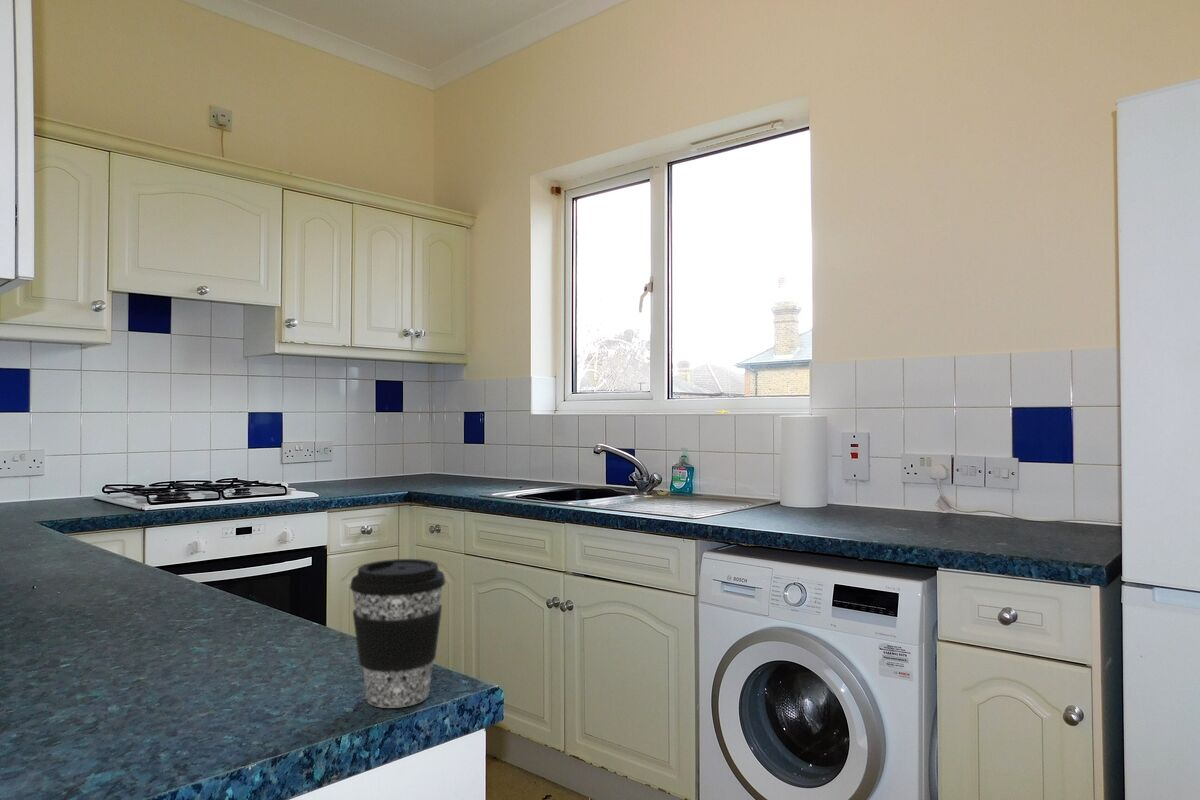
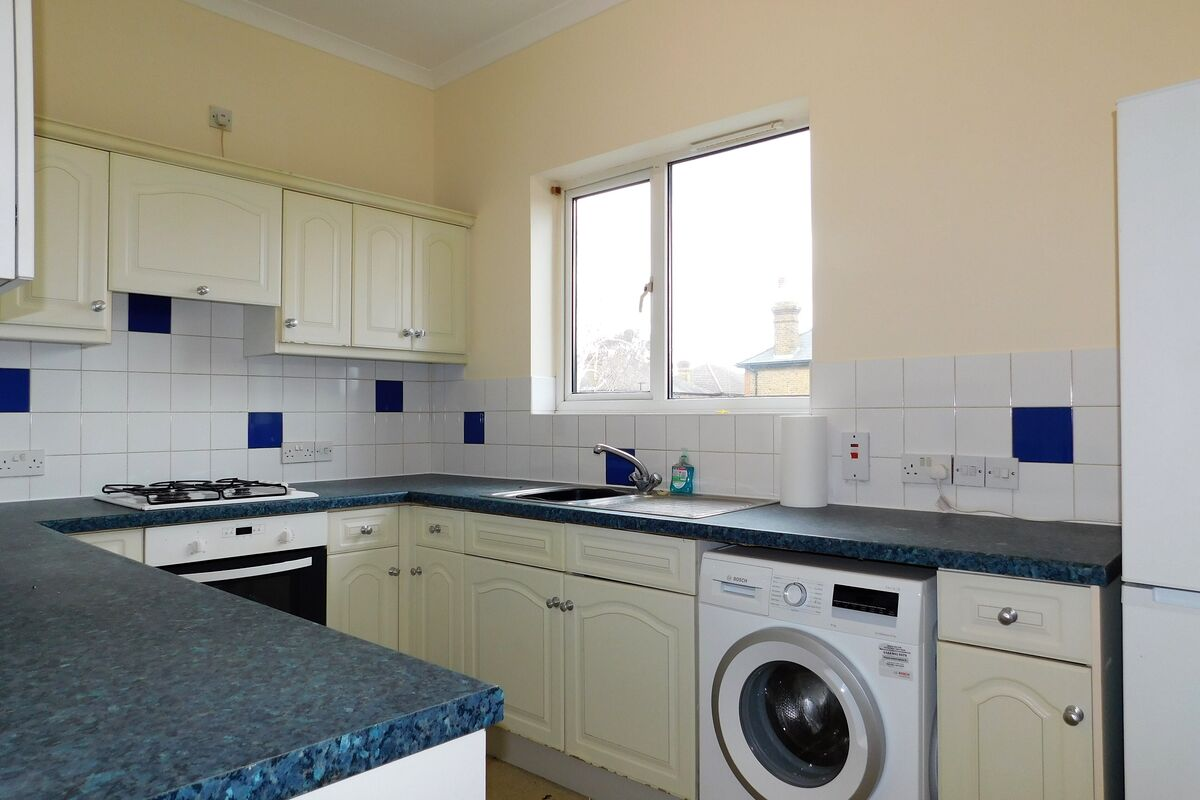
- coffee cup [349,558,446,709]
